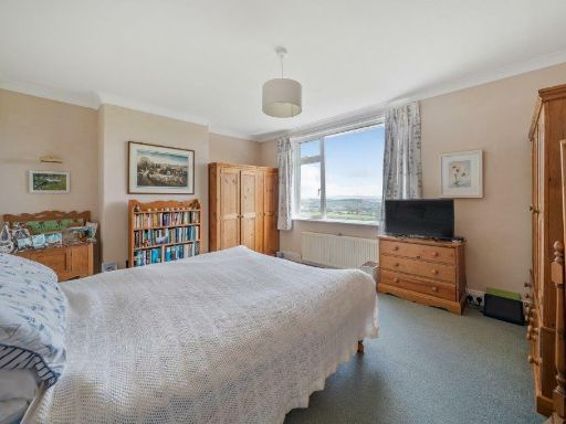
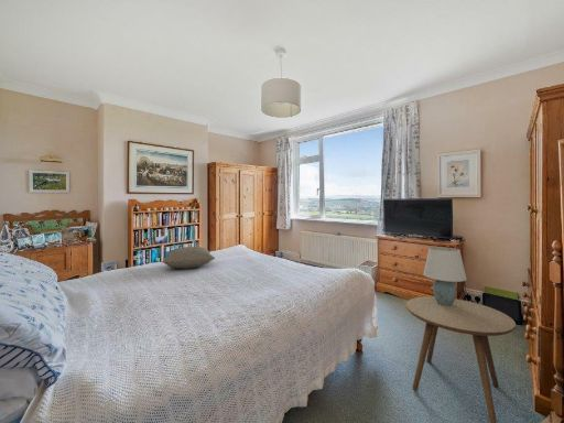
+ table lamp [422,246,468,306]
+ pillow [161,246,216,270]
+ side table [404,295,517,423]
